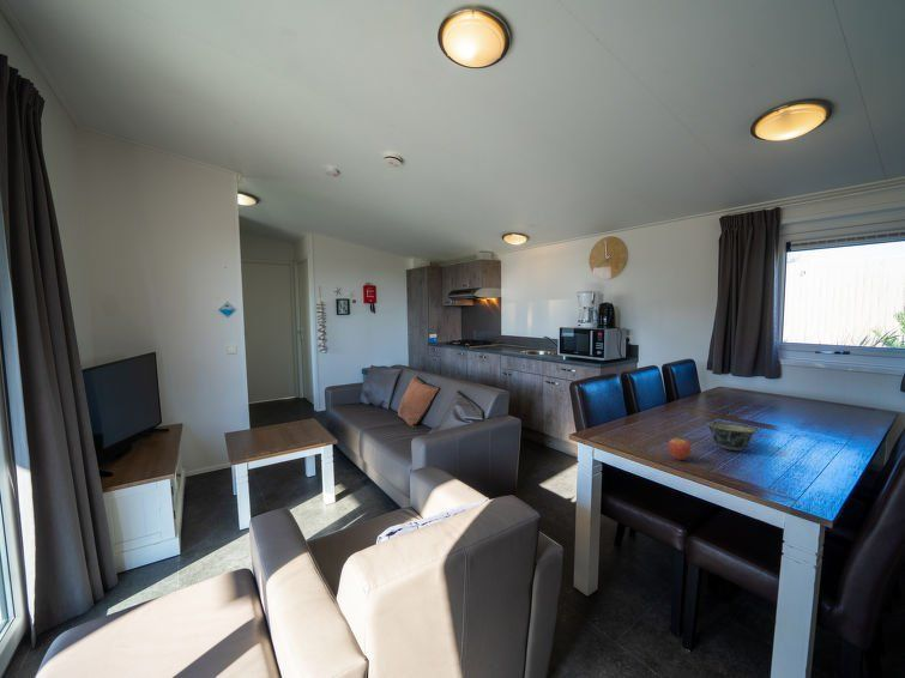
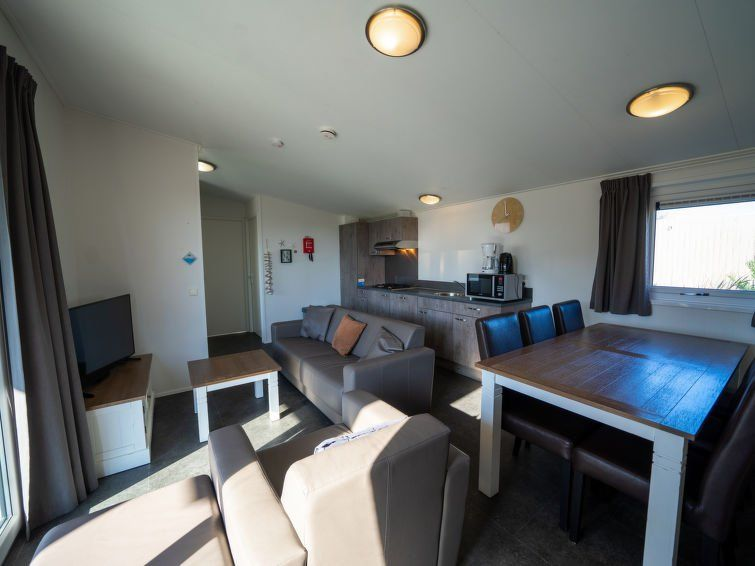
- bowl [706,420,758,452]
- fruit [668,434,692,461]
